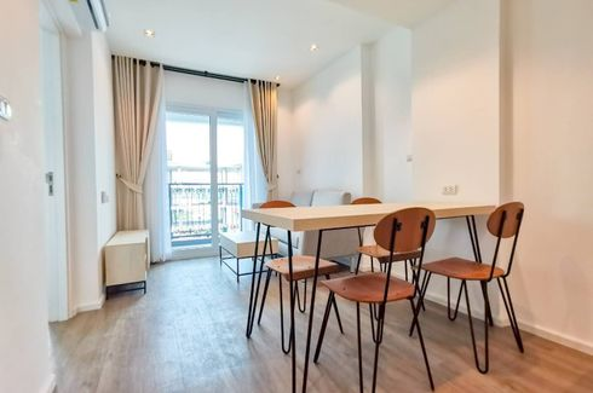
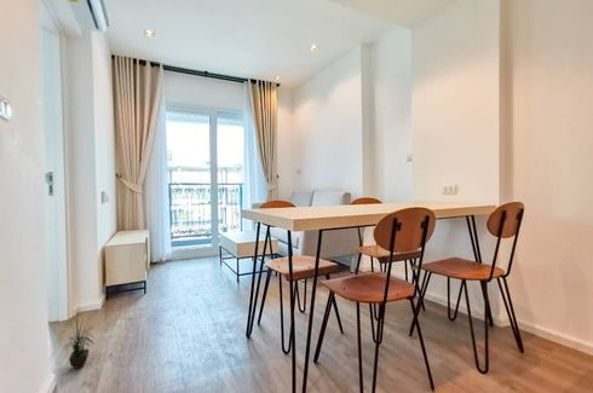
+ potted plant [59,311,97,370]
